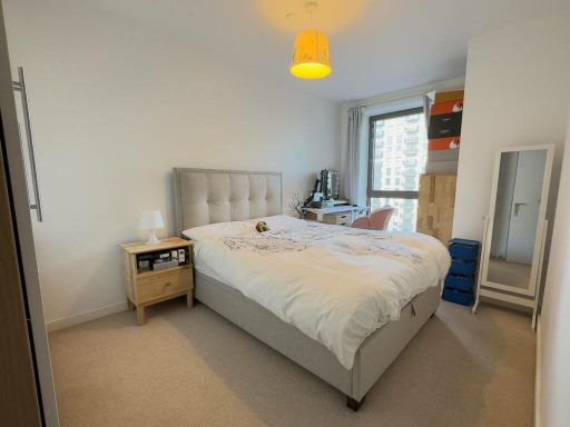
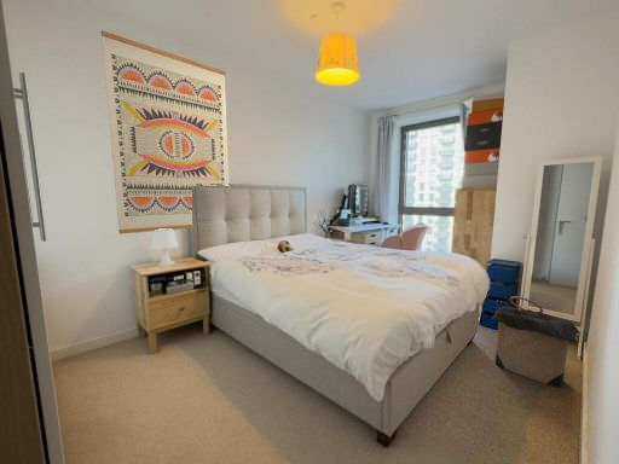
+ laundry hamper [491,295,582,389]
+ wall art [100,29,230,234]
